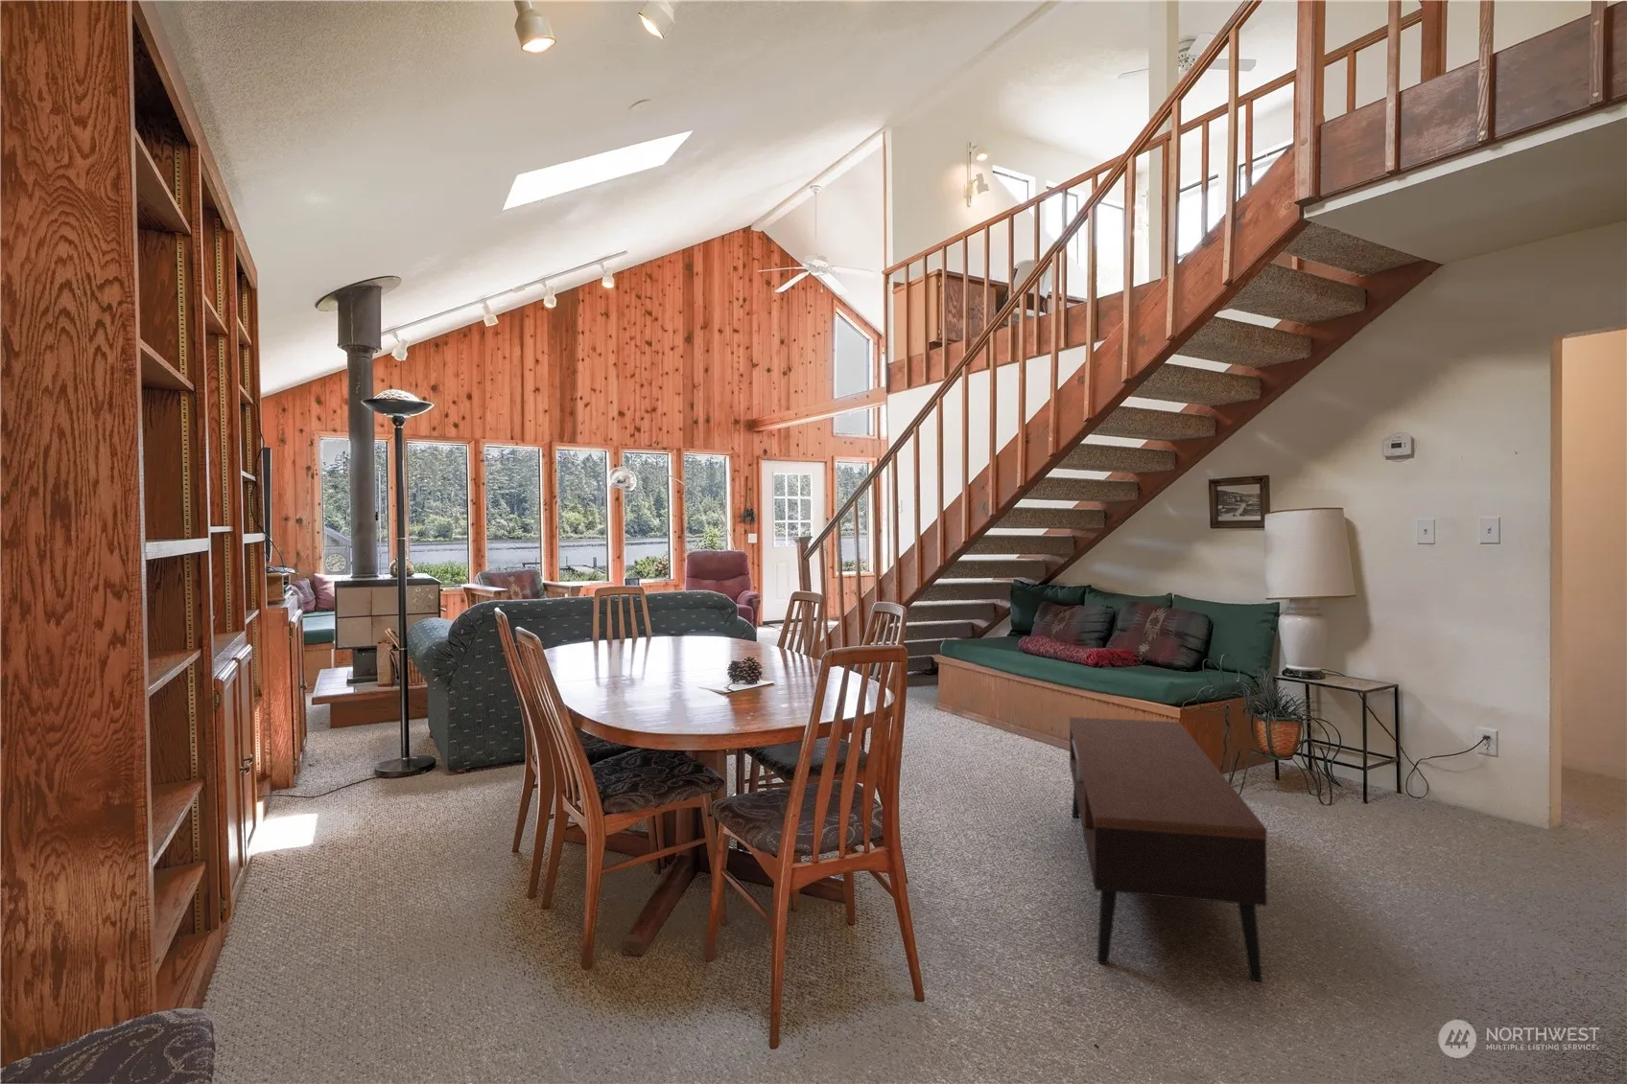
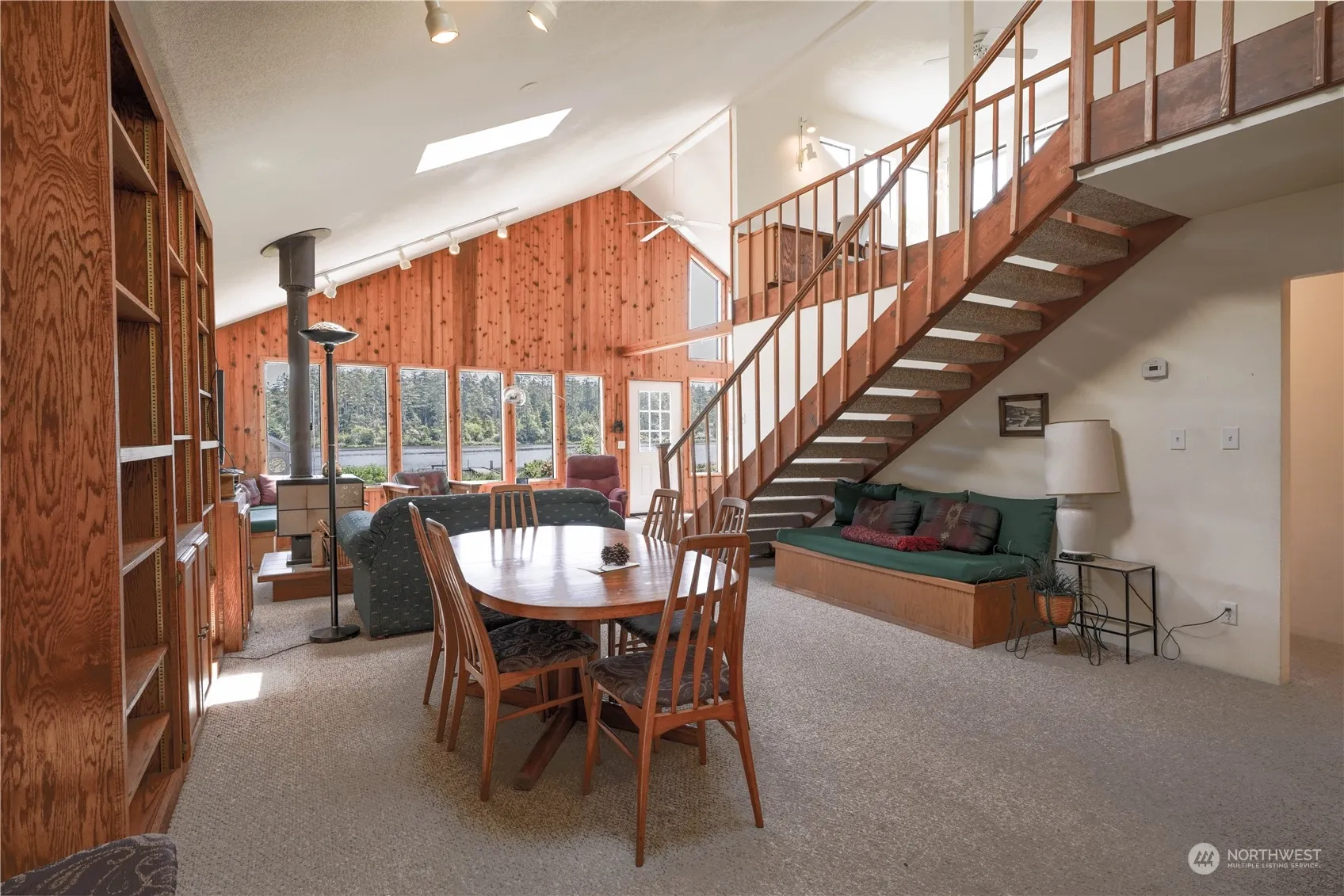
- coffee table [1069,716,1269,982]
